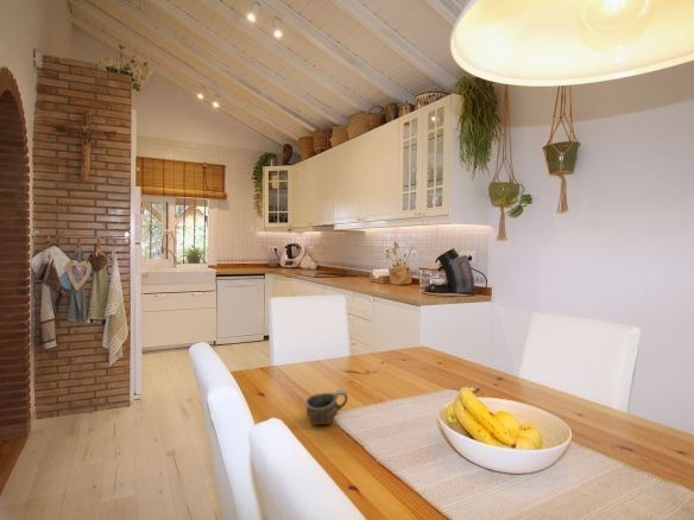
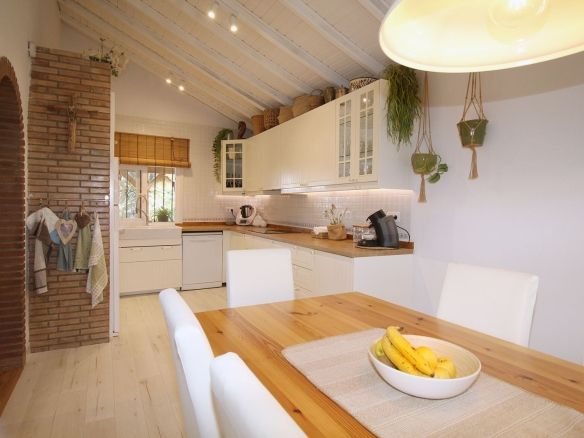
- cup [304,388,349,426]
